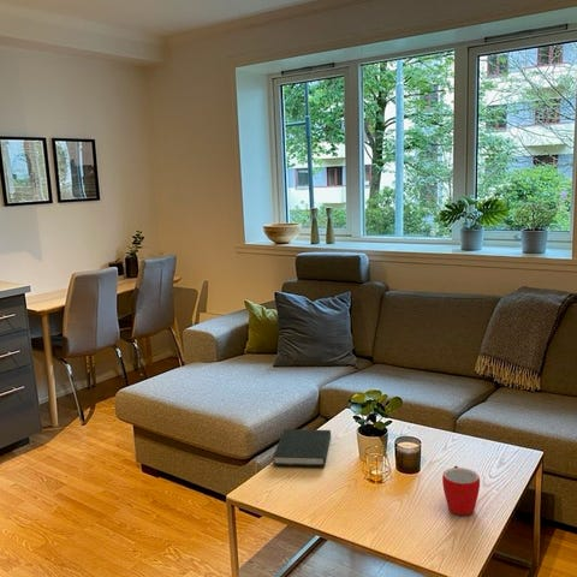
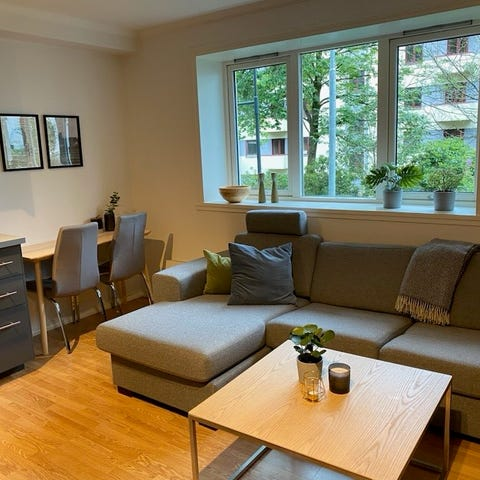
- mug [441,465,481,516]
- book [272,428,332,468]
